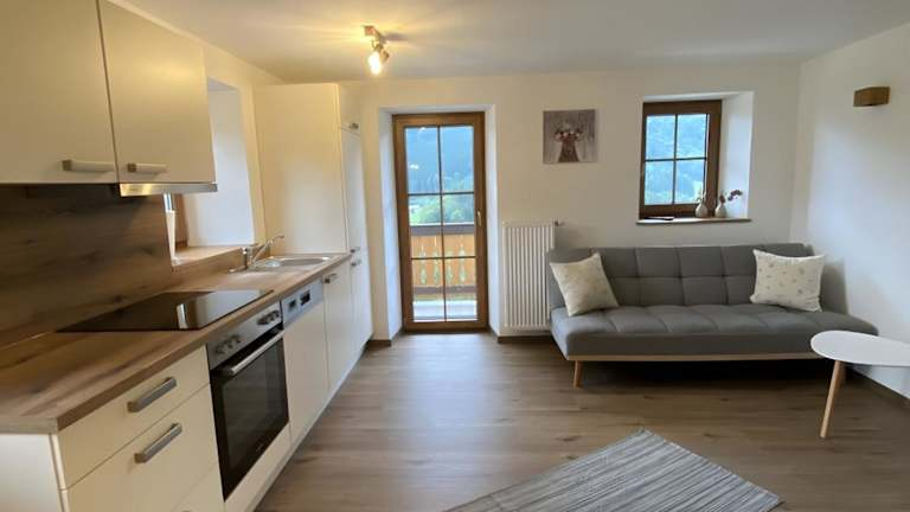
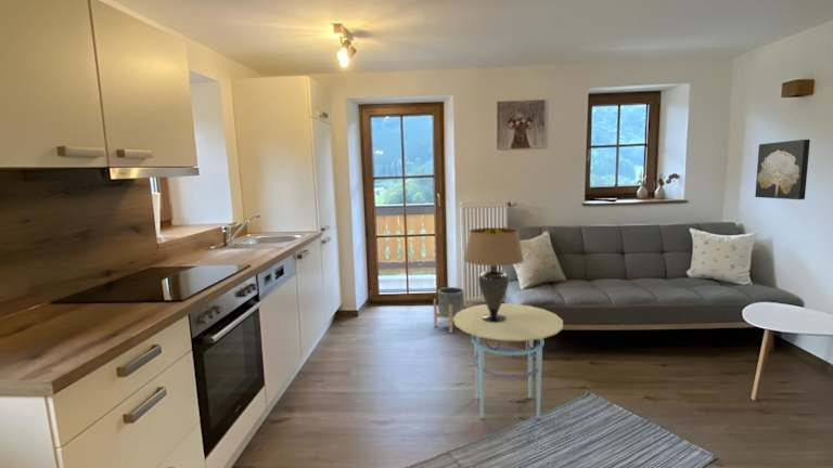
+ wall art [754,139,811,200]
+ table lamp [463,226,525,323]
+ planter [433,286,471,334]
+ side table [453,302,564,419]
